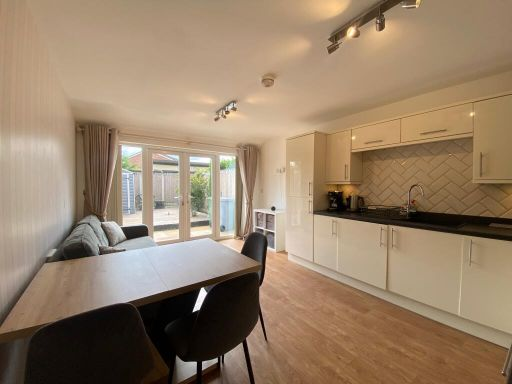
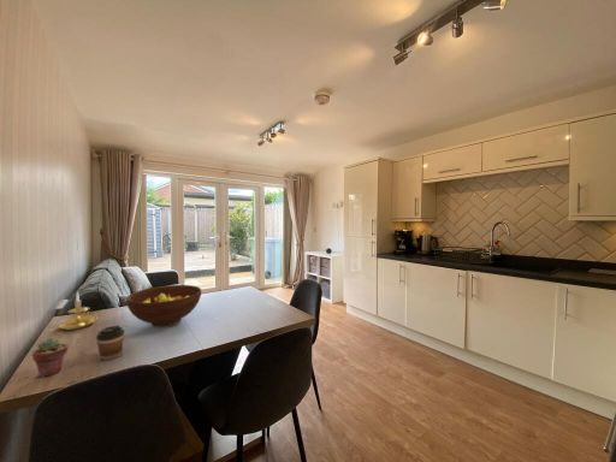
+ candle holder [58,291,97,331]
+ coffee cup [95,324,126,362]
+ fruit bowl [125,284,202,328]
+ potted succulent [31,337,70,378]
